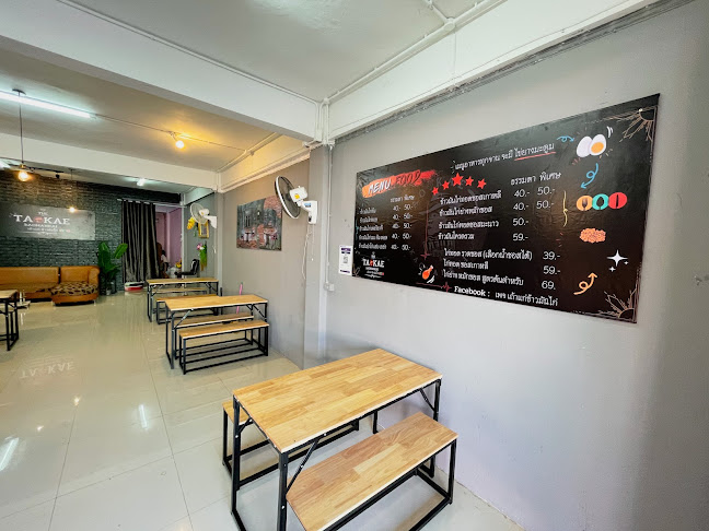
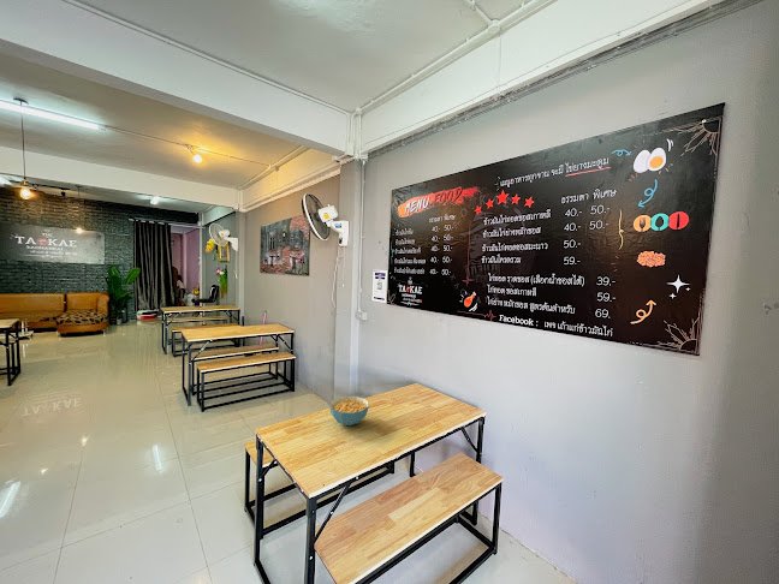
+ cereal bowl [328,395,370,427]
